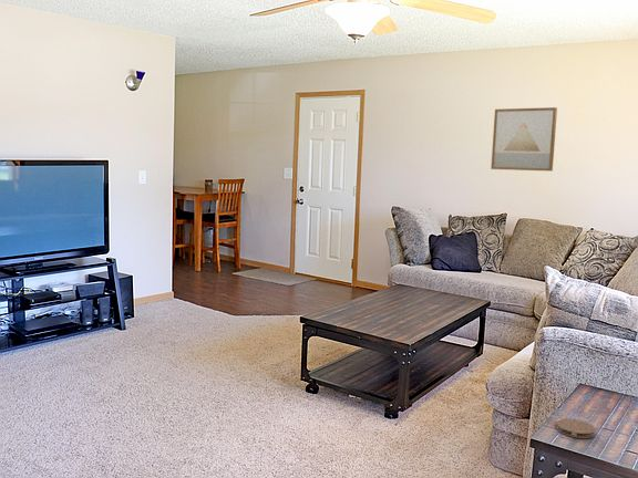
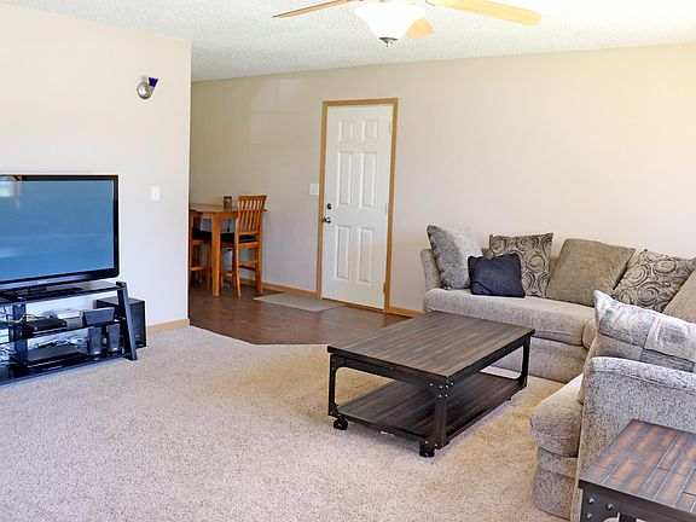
- wall art [490,106,558,173]
- coaster [555,418,596,439]
